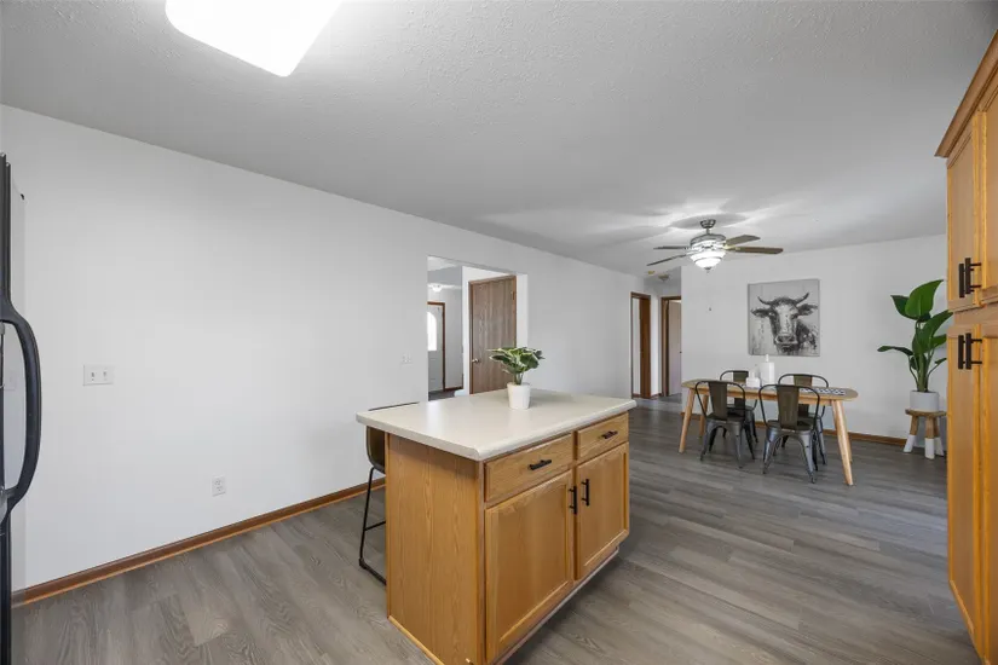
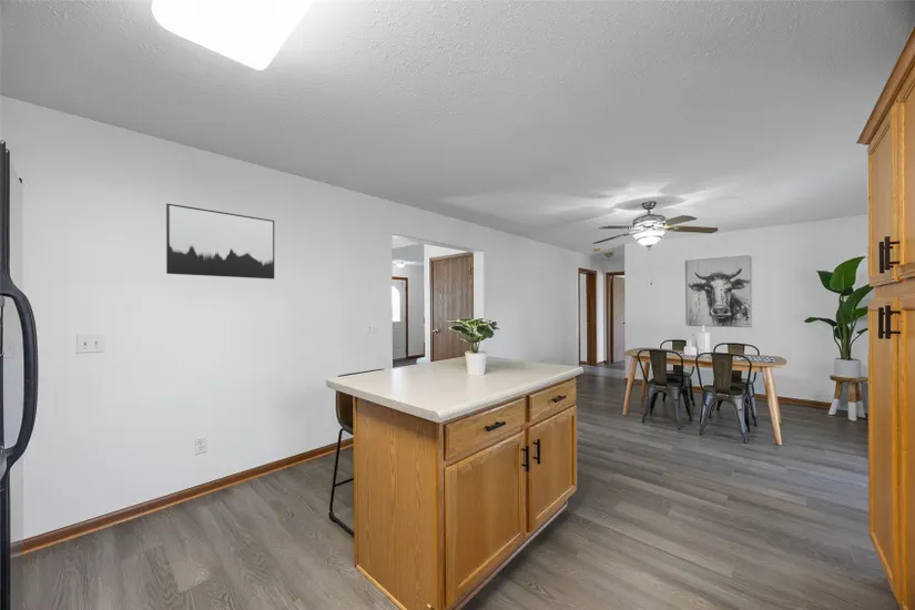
+ wall art [165,203,275,279]
